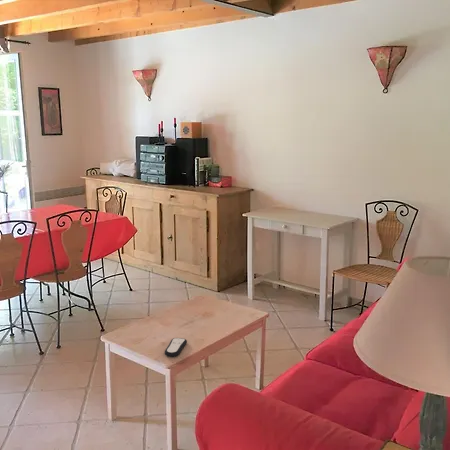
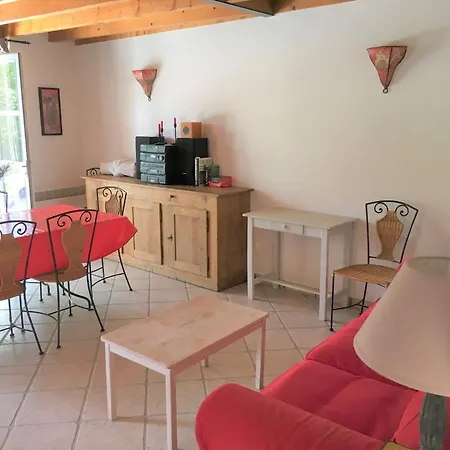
- remote control [164,337,188,357]
